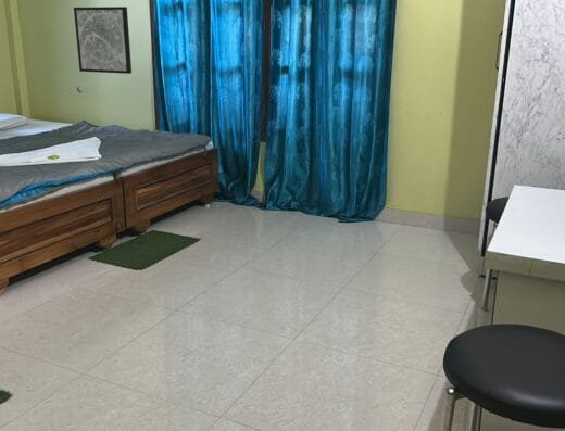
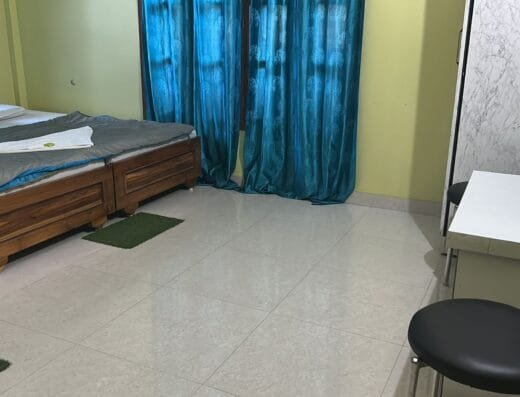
- wall art [73,5,133,75]
